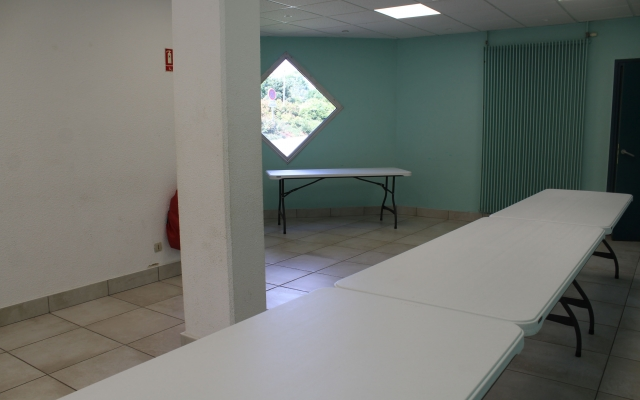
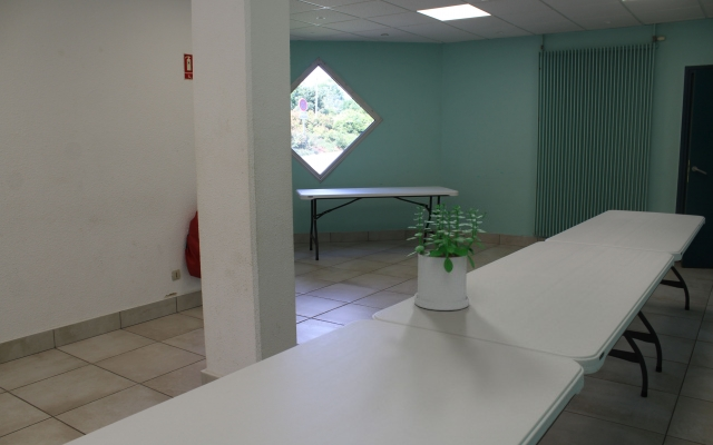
+ potted plant [406,202,489,312]
